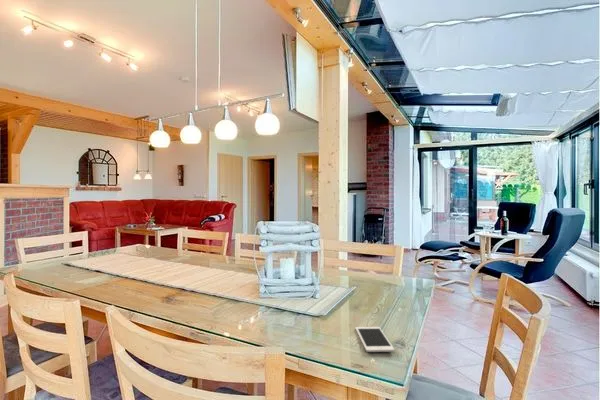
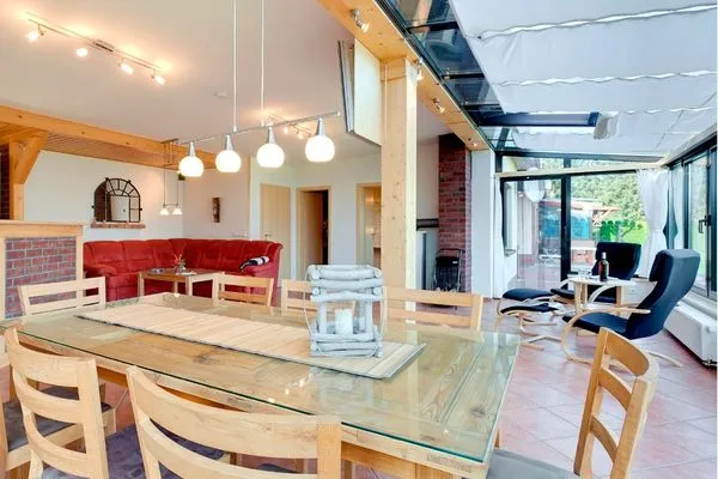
- cell phone [355,326,395,353]
